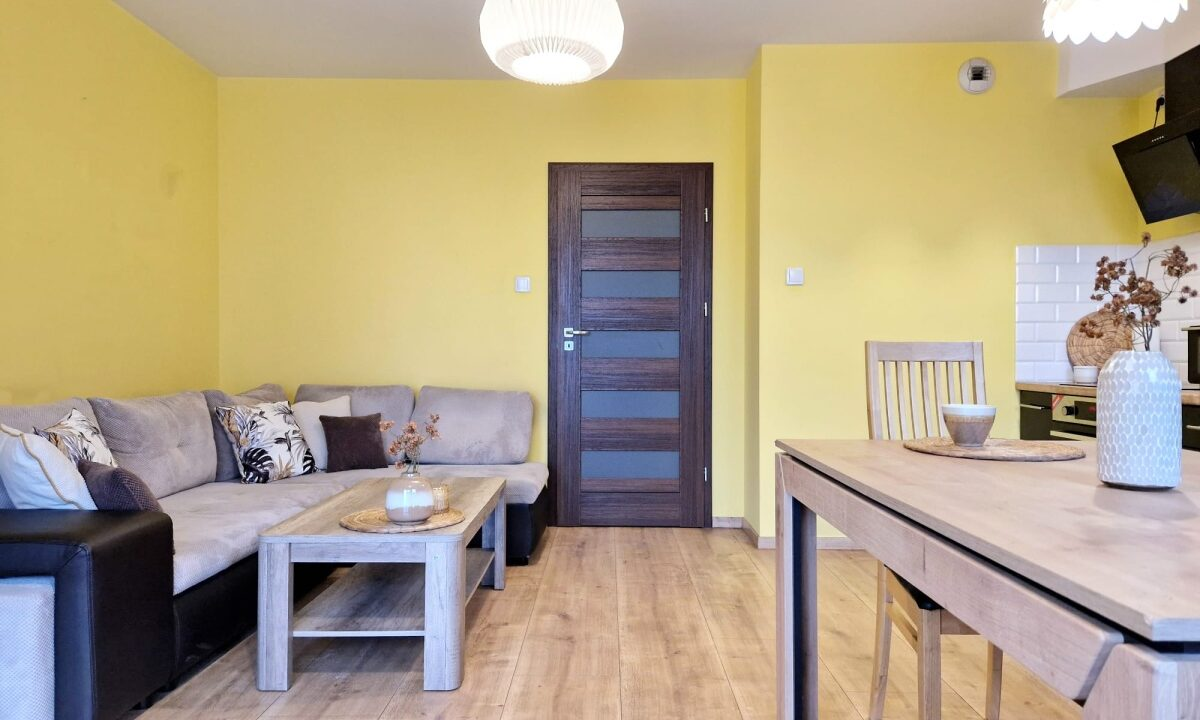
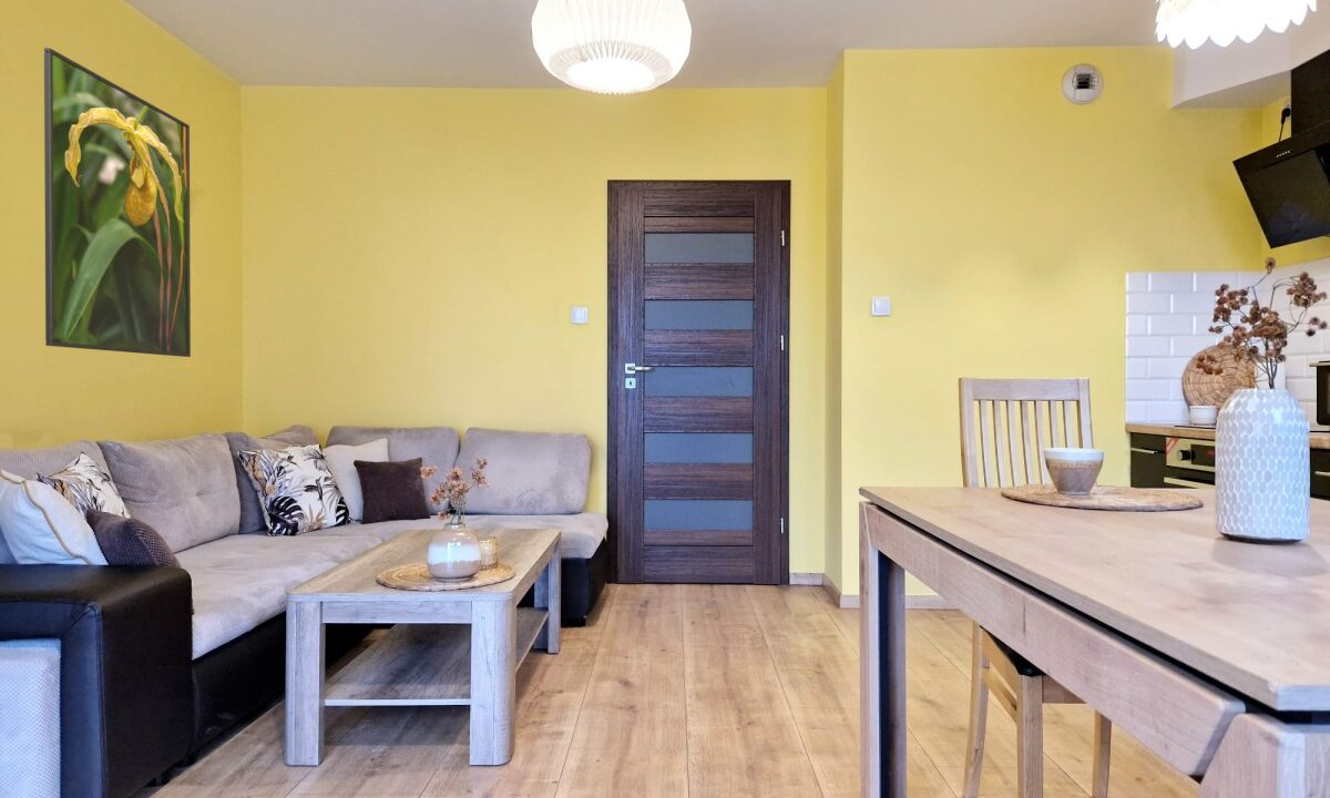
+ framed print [43,47,192,358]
